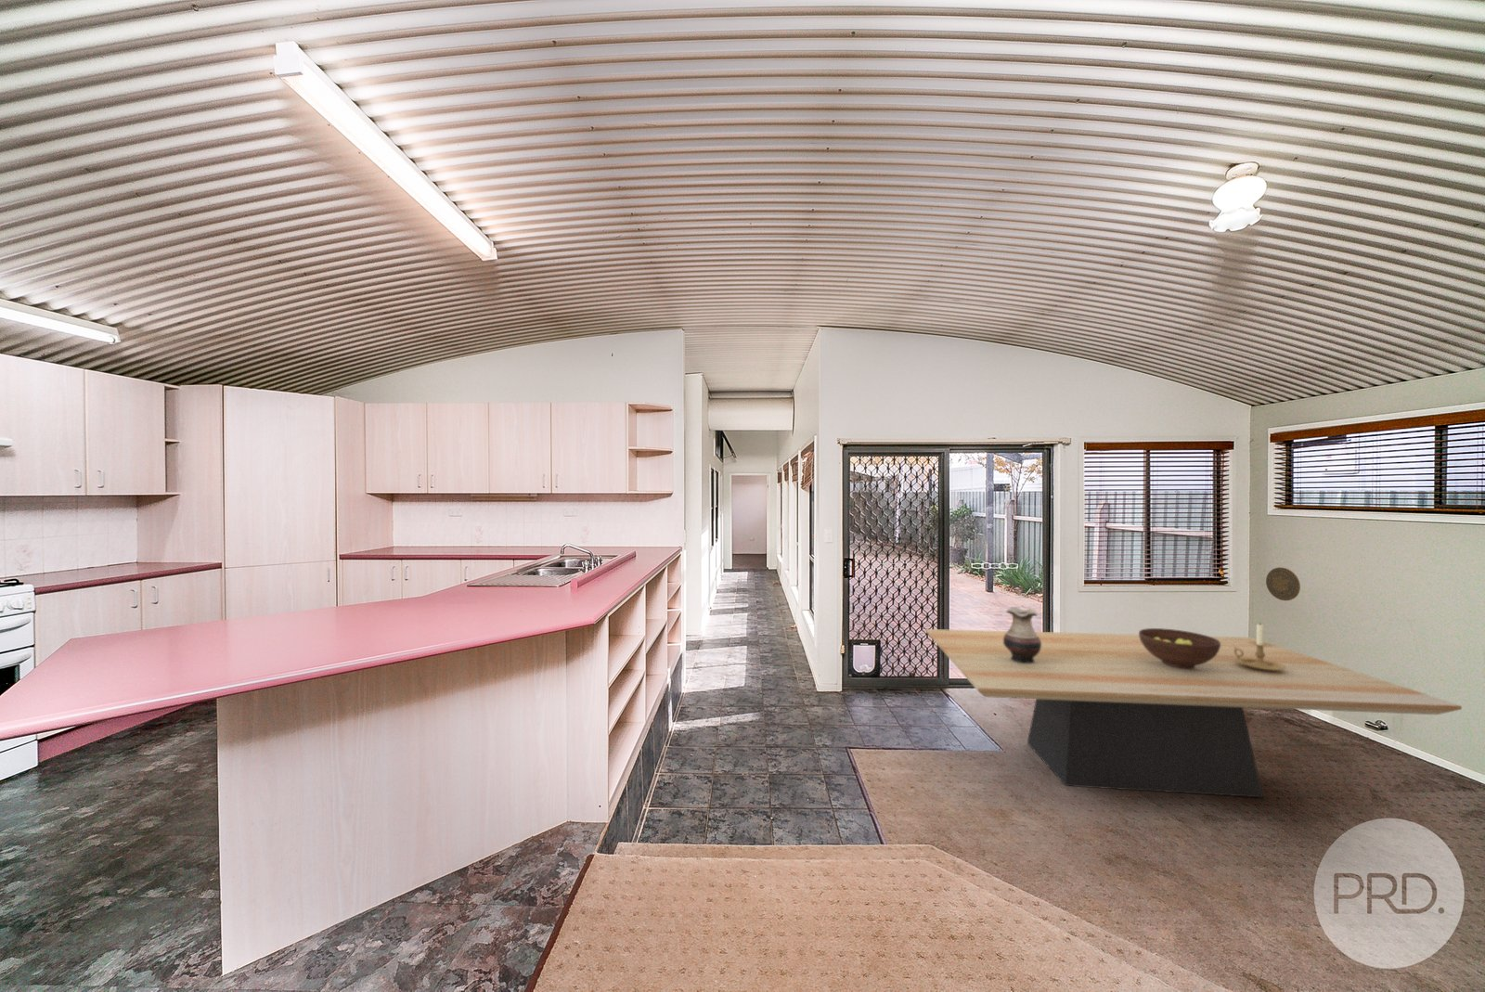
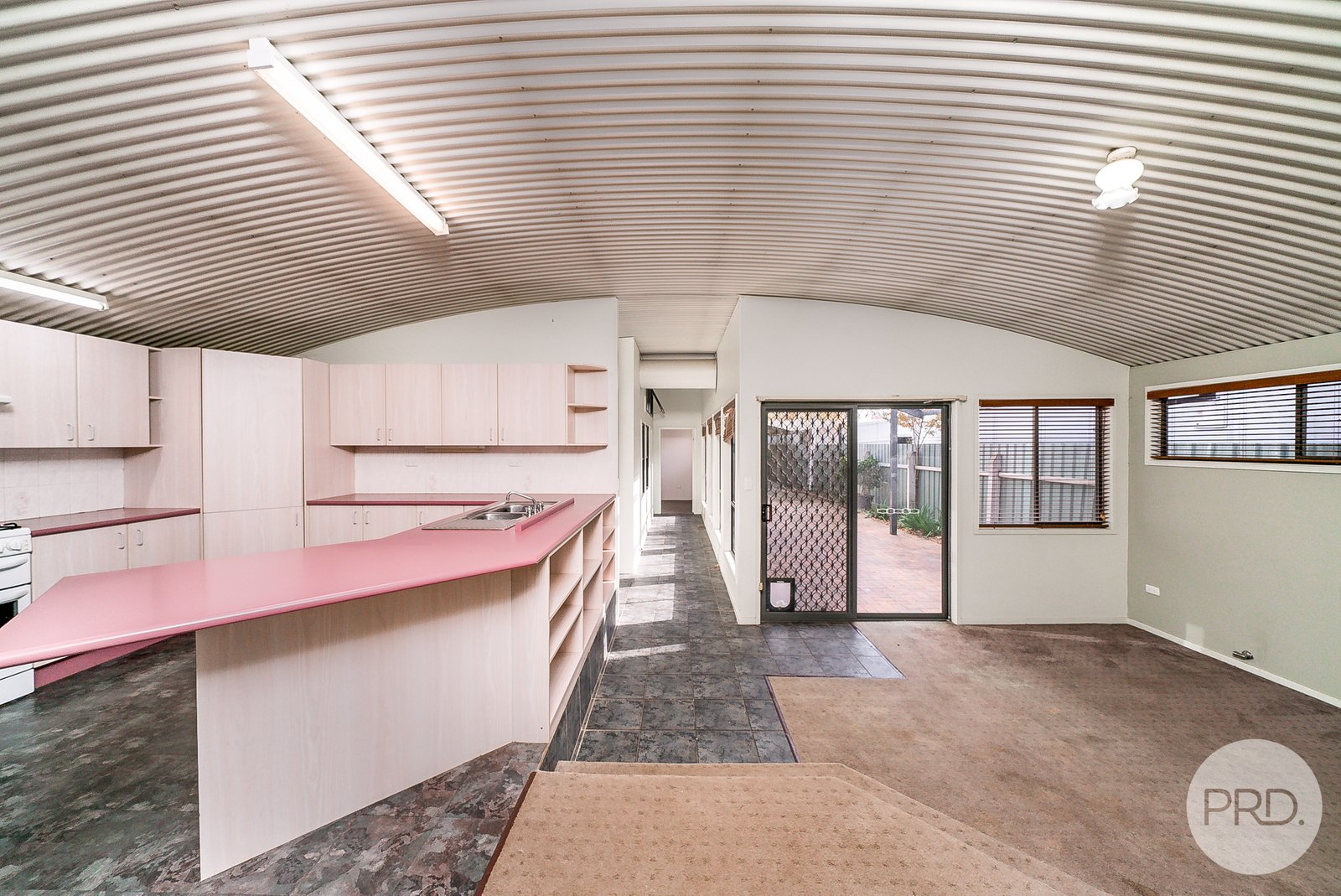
- fruit bowl [1138,628,1220,669]
- decorative plate [1265,566,1301,601]
- candle holder [1234,622,1286,671]
- dining table [925,628,1463,798]
- vase [1003,606,1041,663]
